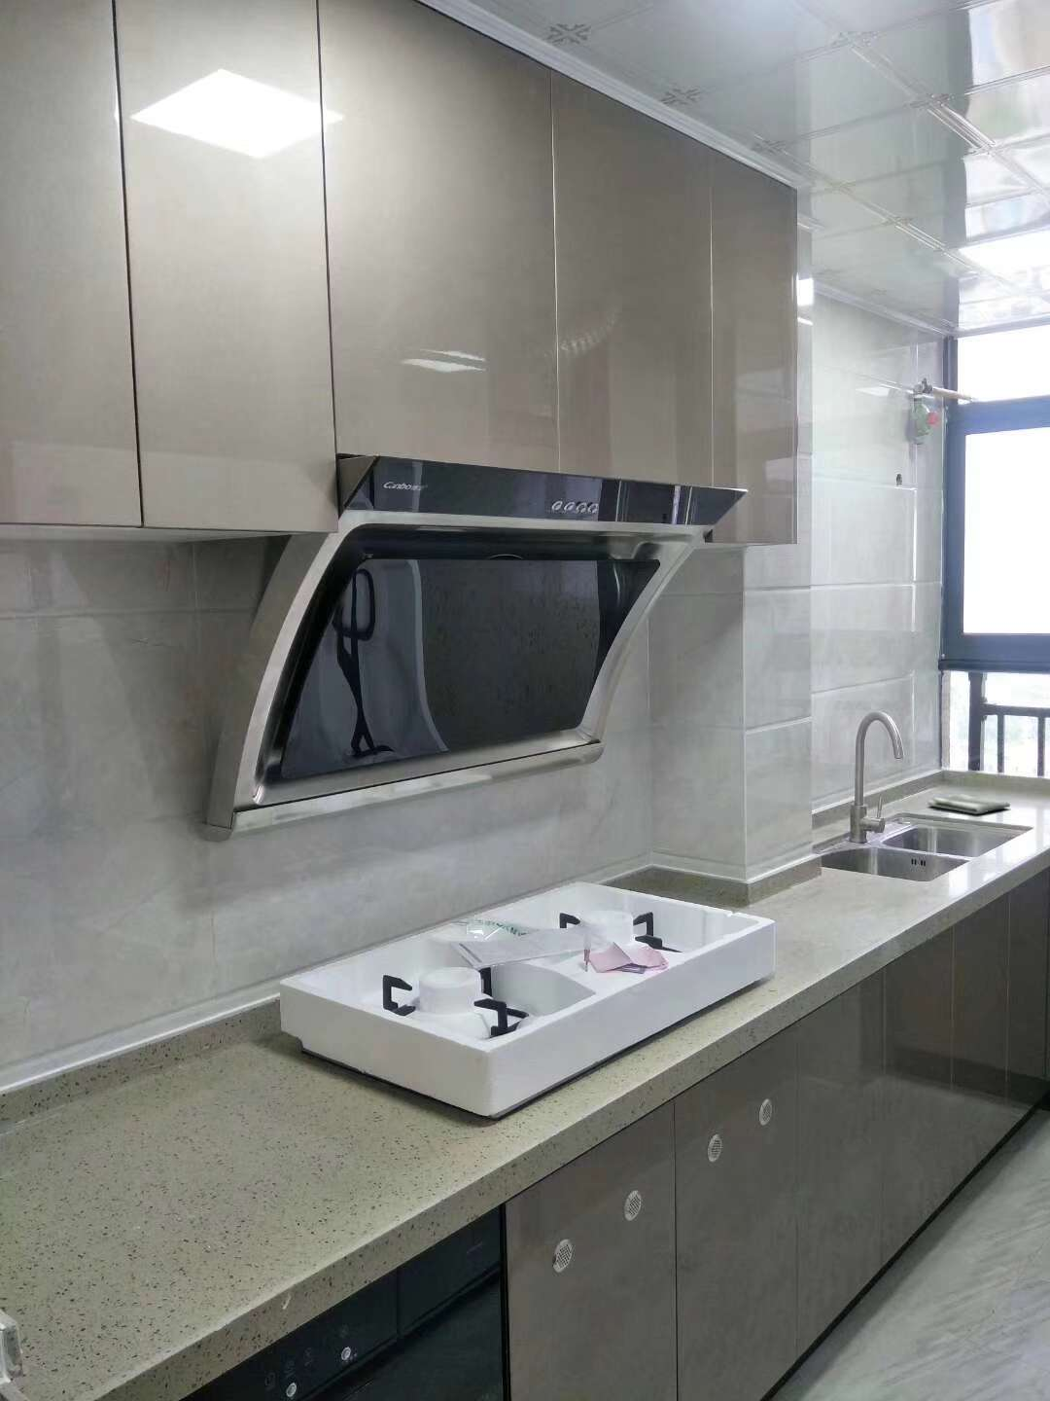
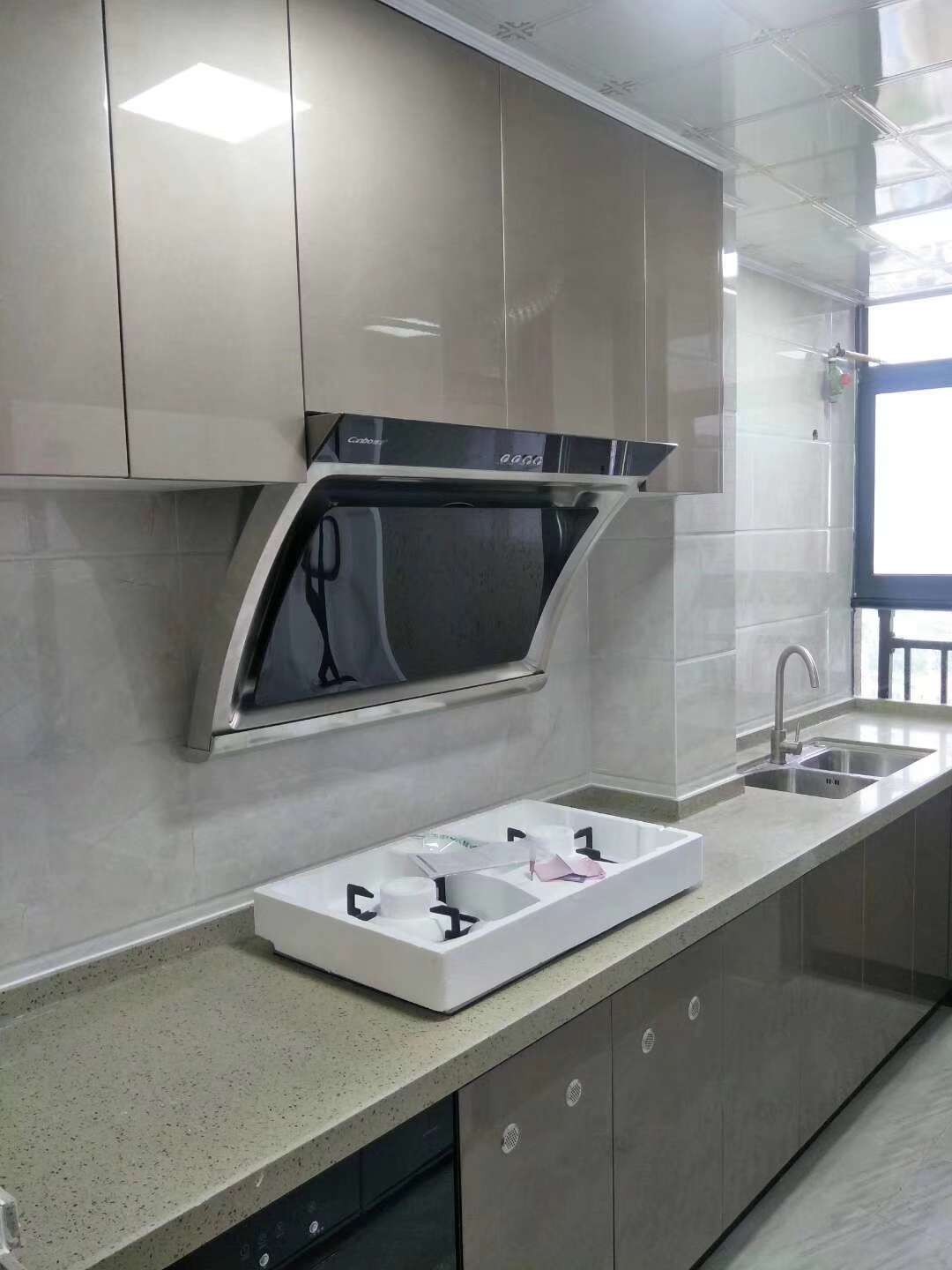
- dish towel [926,793,1011,815]
